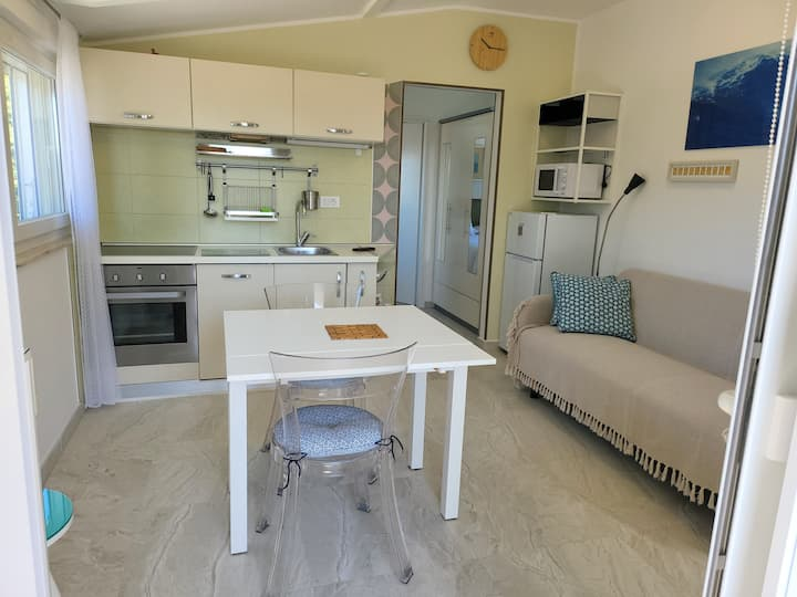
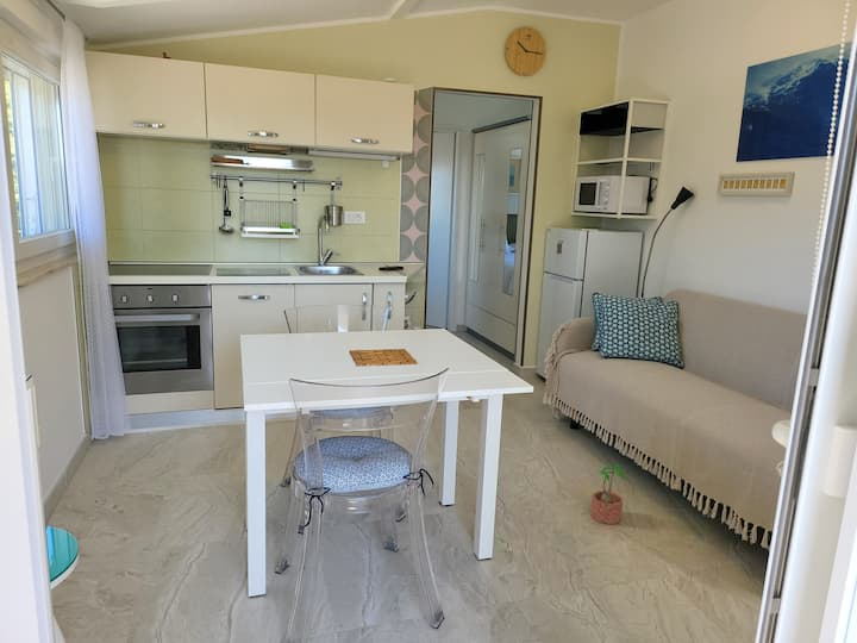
+ potted plant [589,463,627,525]
